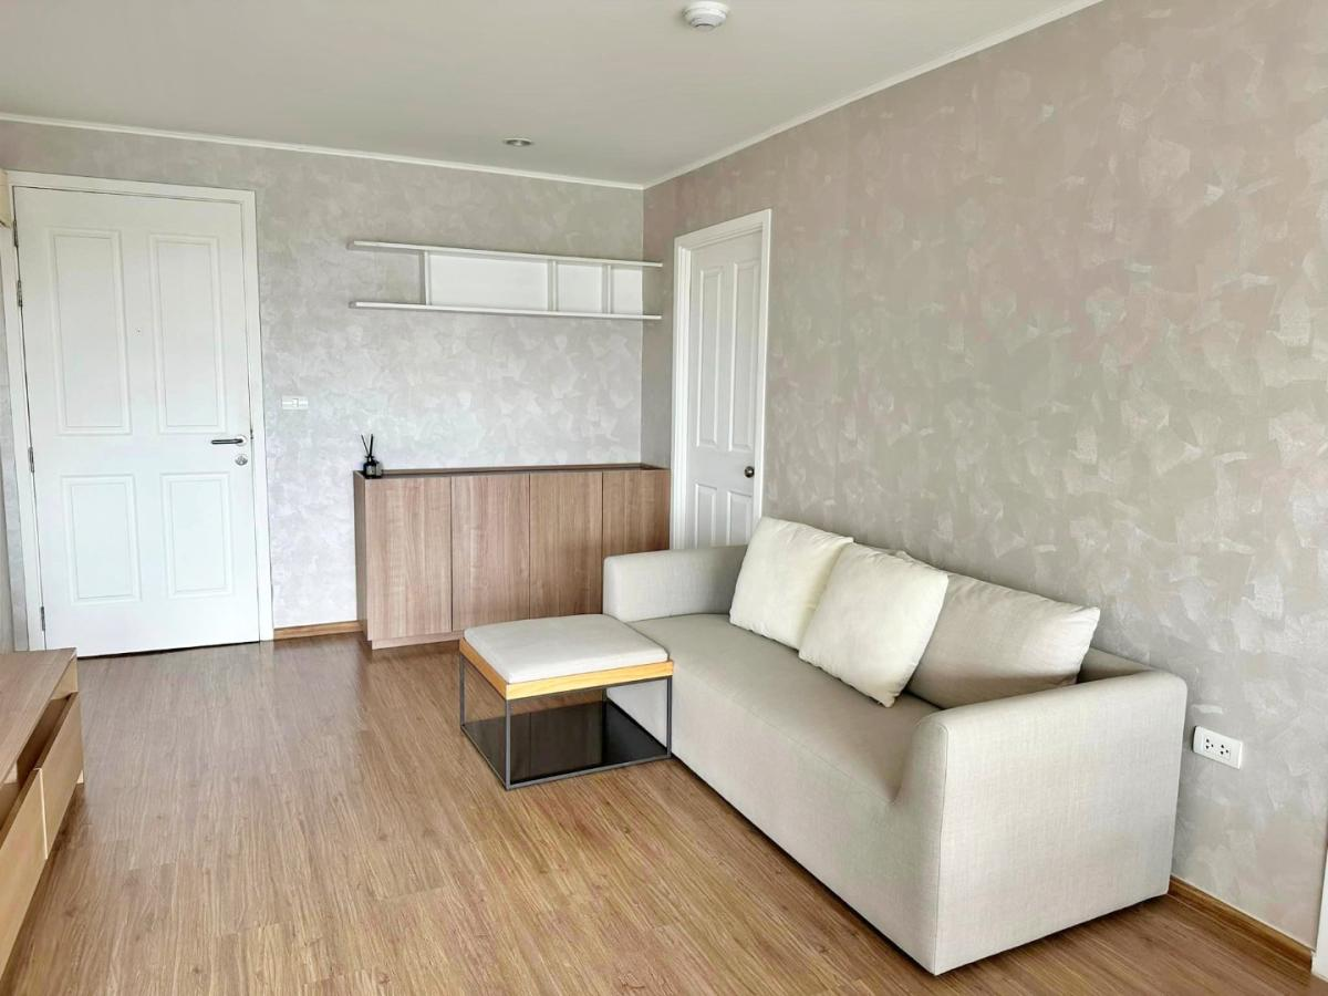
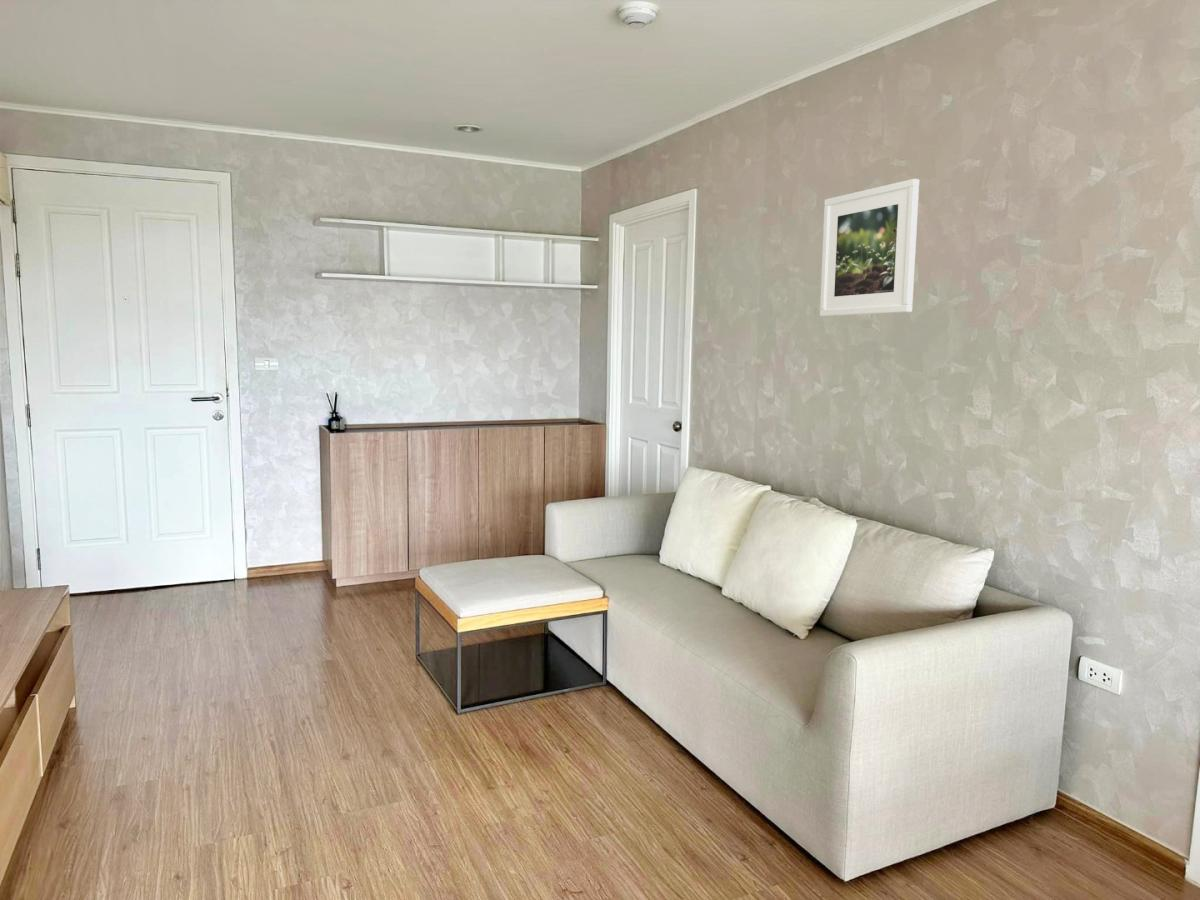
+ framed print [819,178,920,317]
